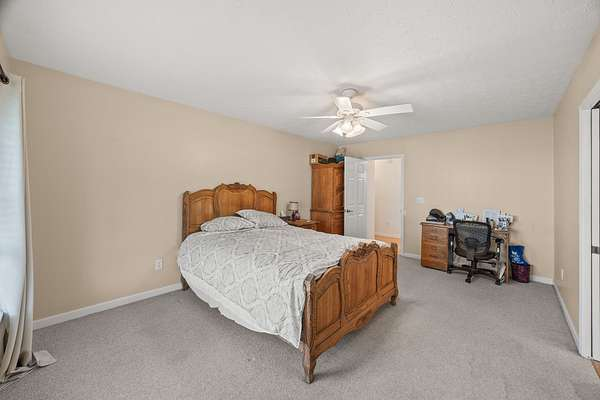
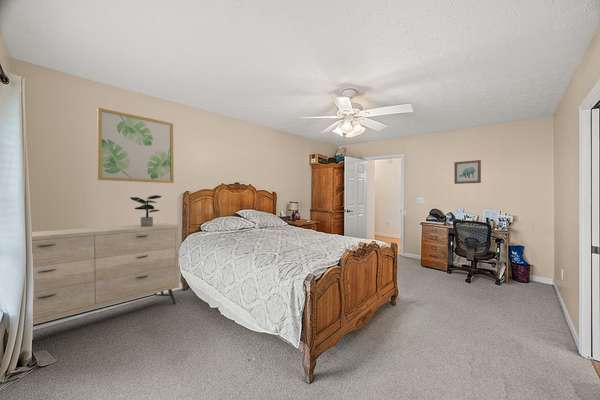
+ potted plant [129,194,162,227]
+ wall art [96,107,175,184]
+ dresser [31,222,180,328]
+ wall art [453,159,482,185]
